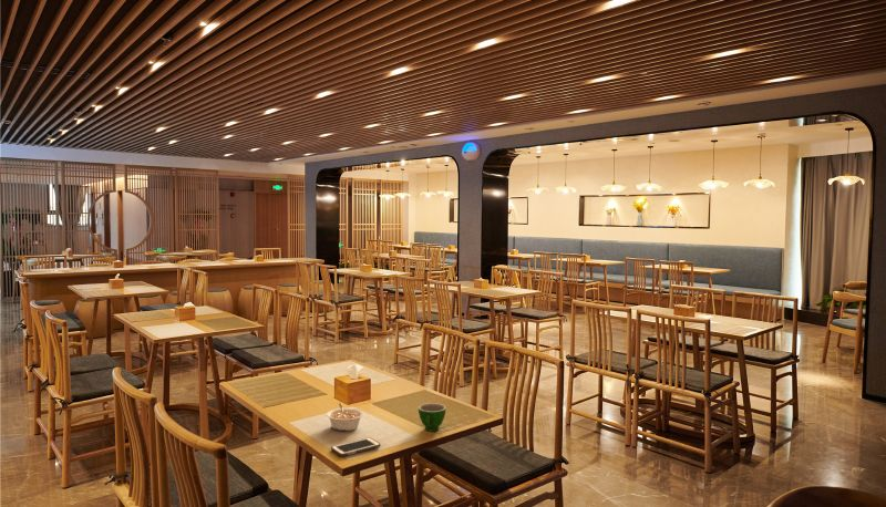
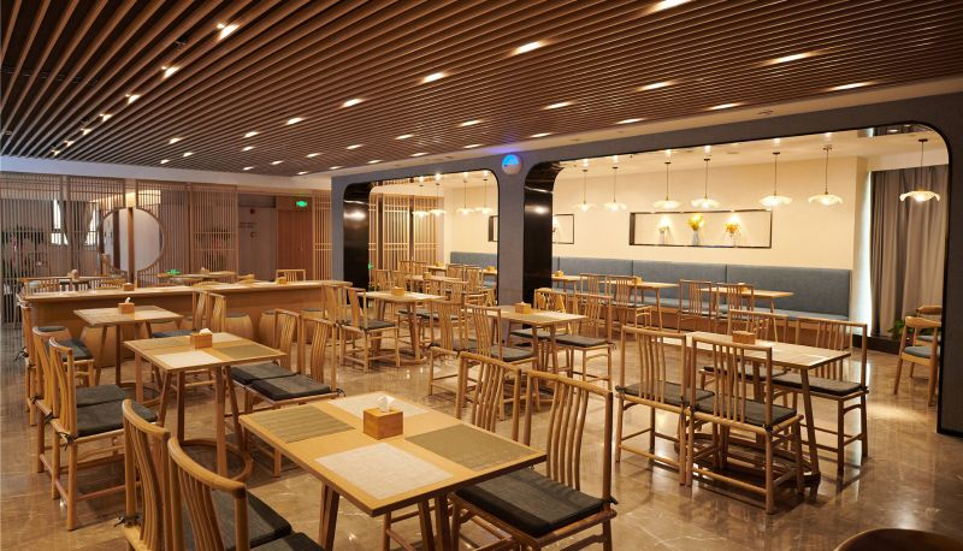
- legume [326,402,364,432]
- cell phone [330,436,382,457]
- teacup [418,402,447,432]
